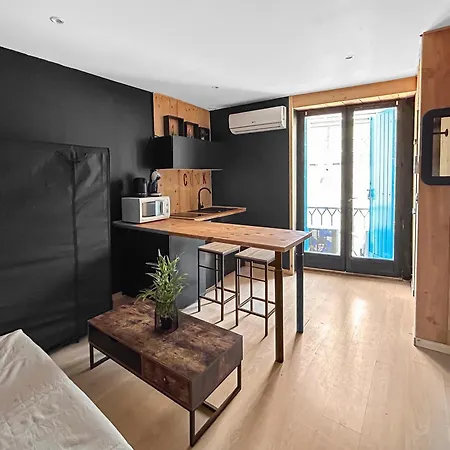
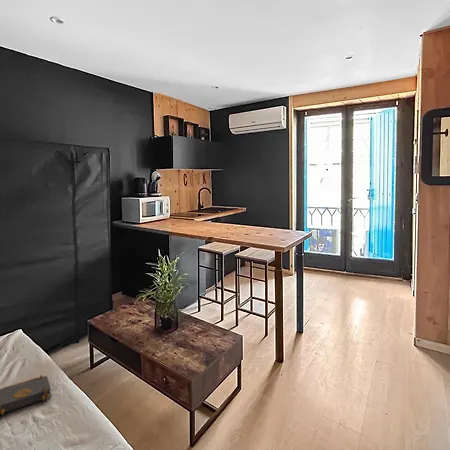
+ book [0,374,53,416]
